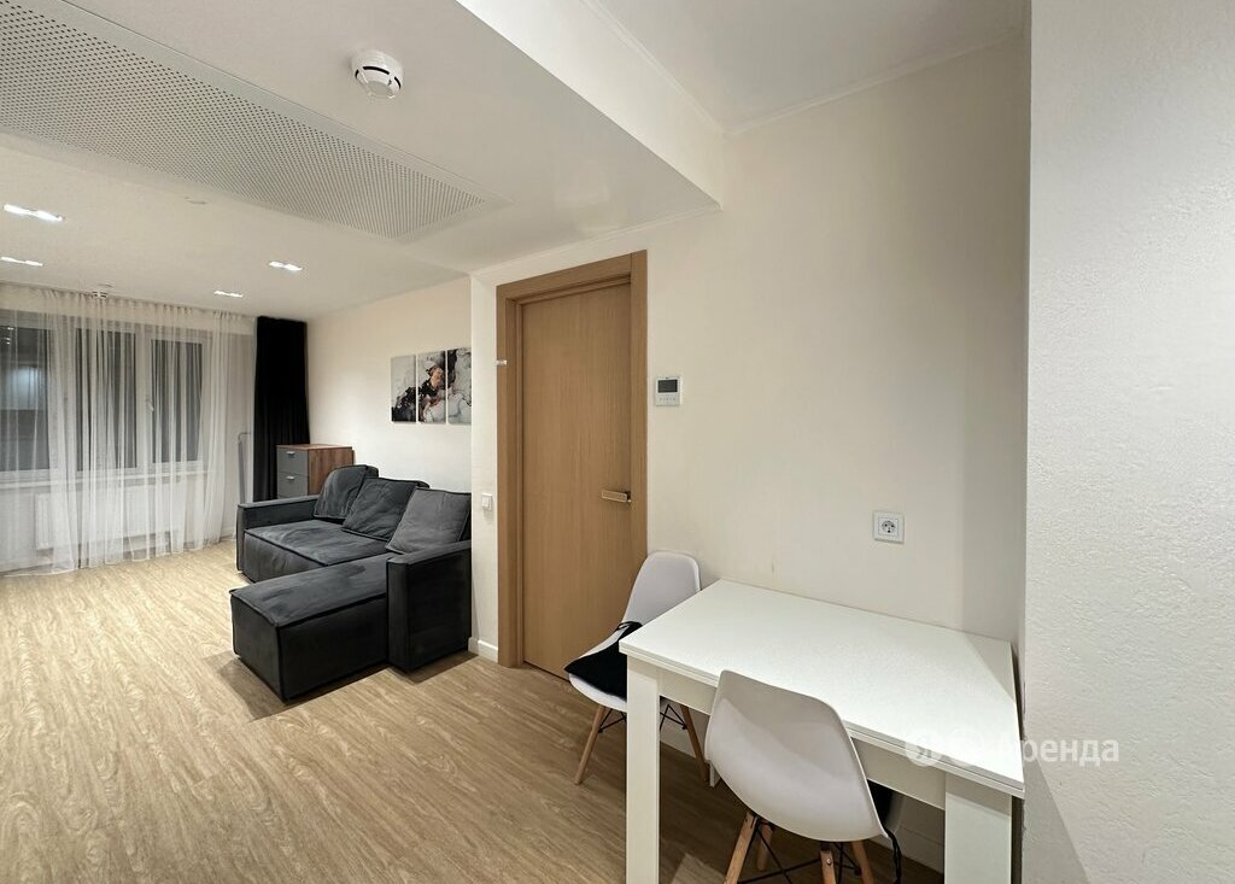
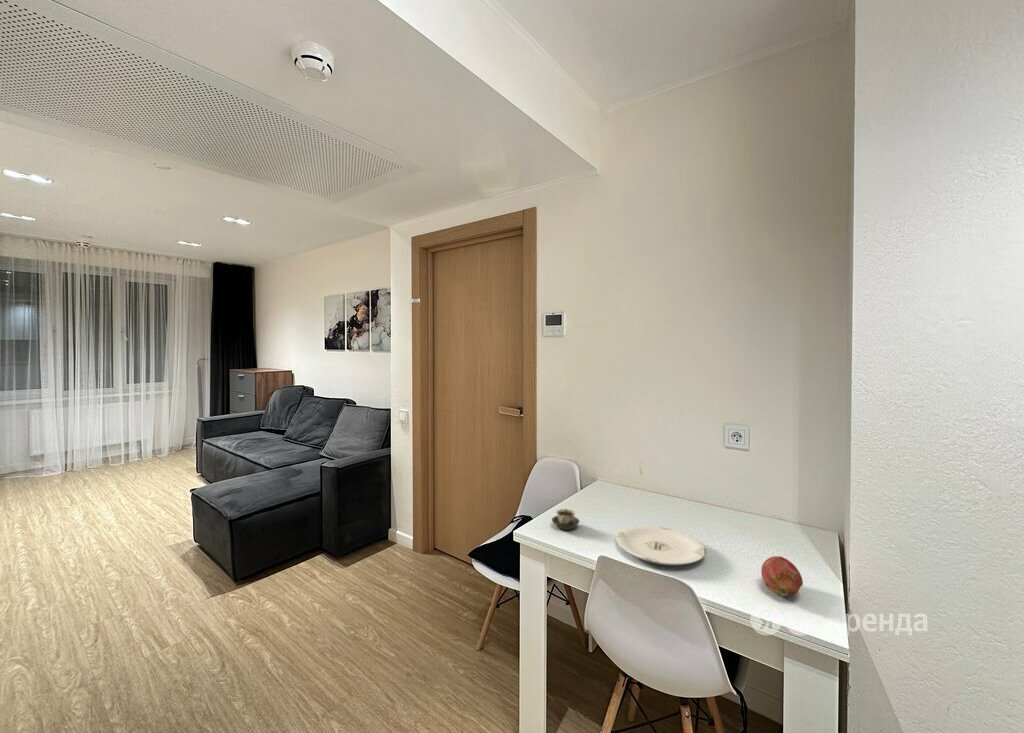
+ cup [551,508,580,531]
+ plate [615,525,707,566]
+ fruit [760,555,804,598]
